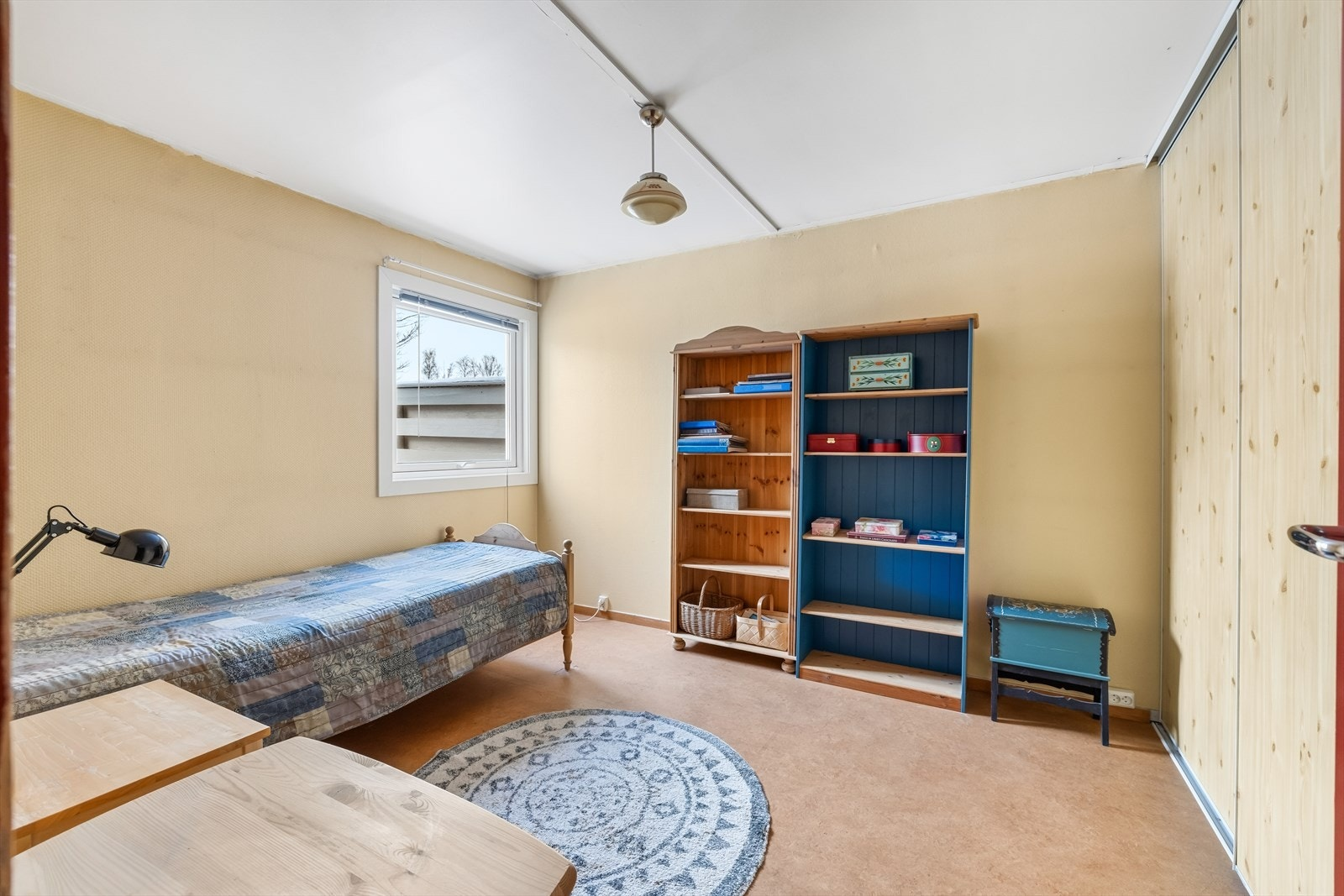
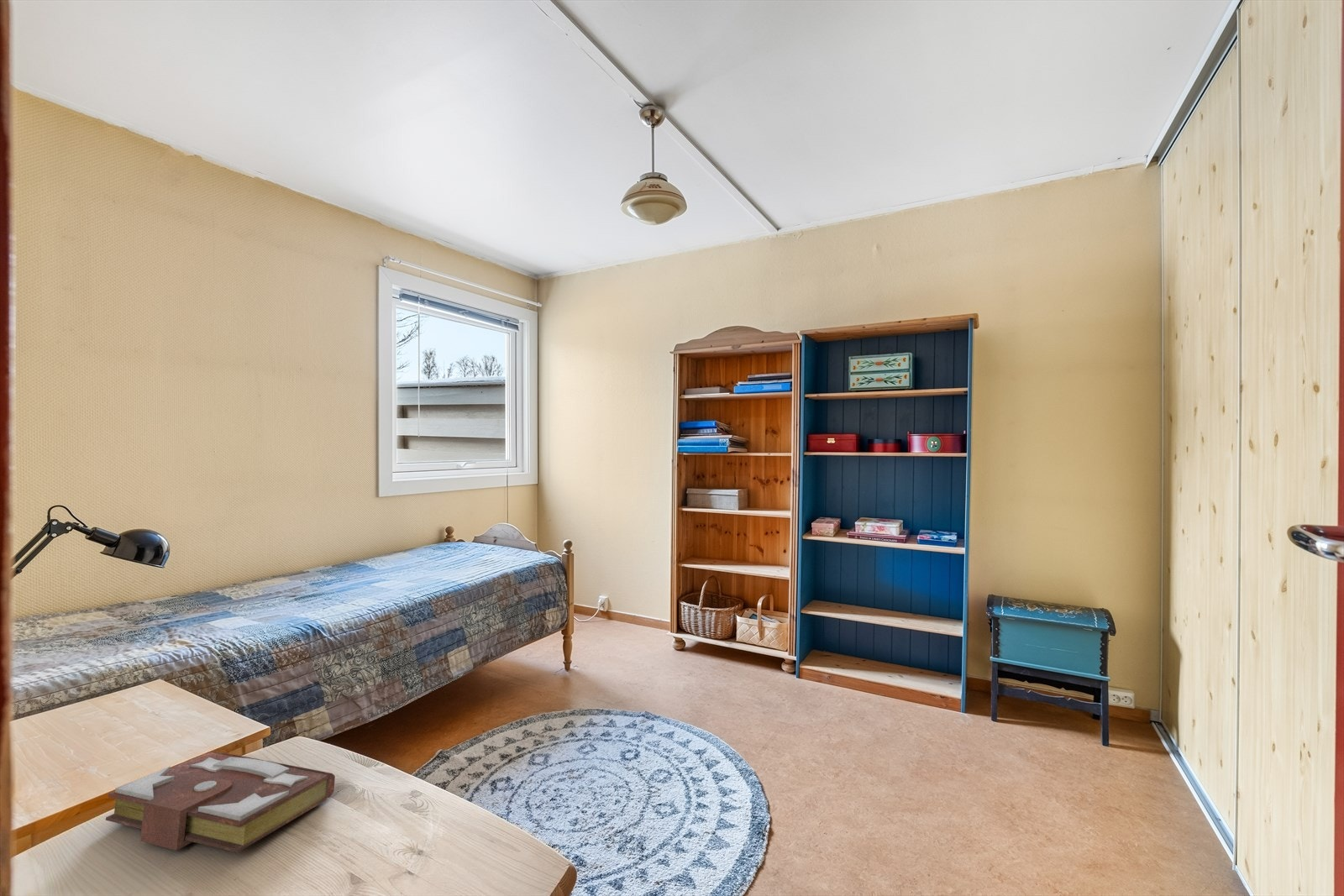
+ book [105,750,336,853]
